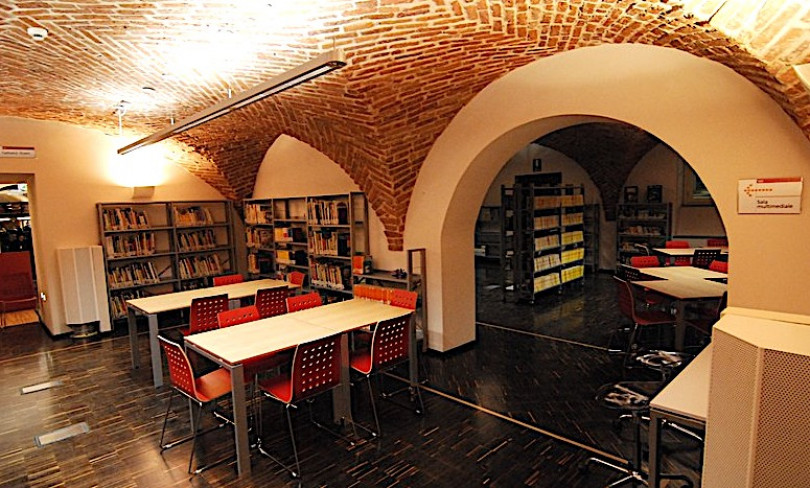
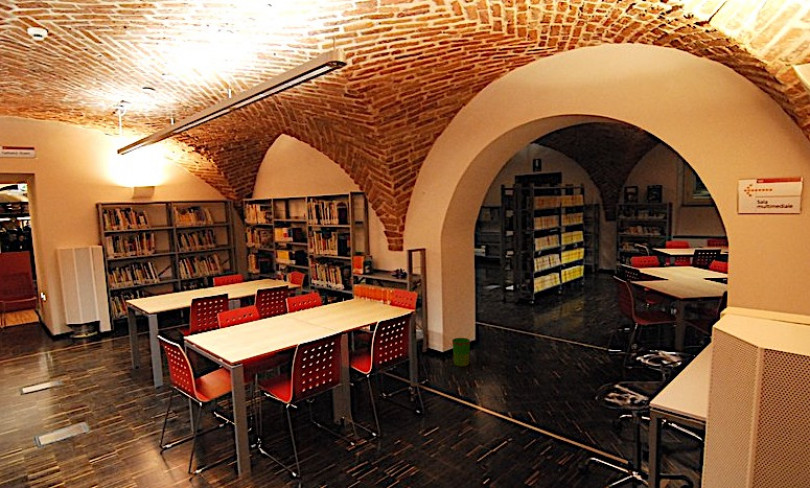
+ waste bin [451,337,471,368]
